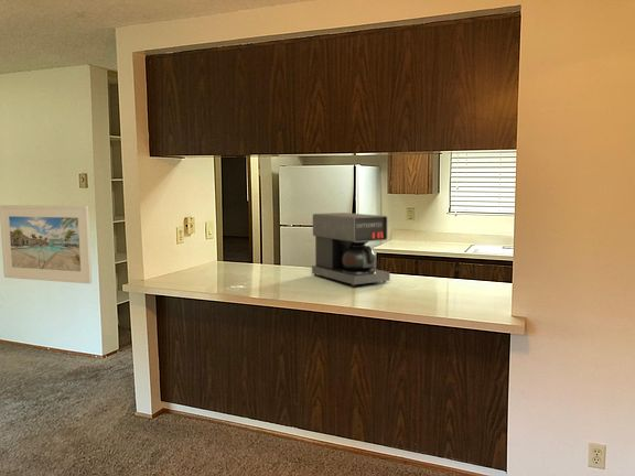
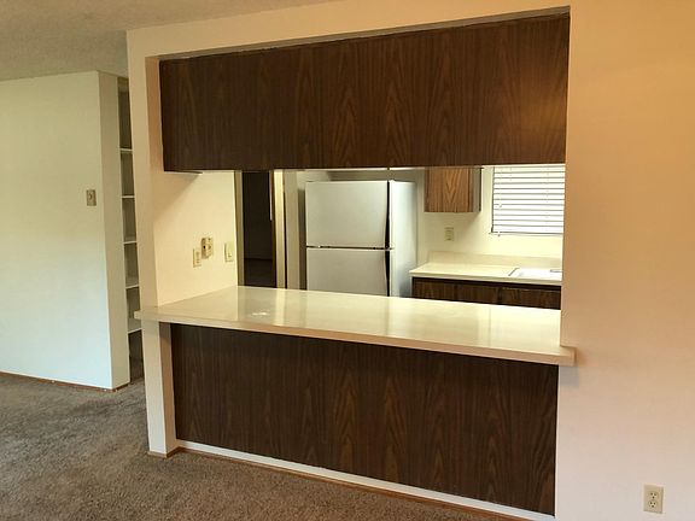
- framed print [0,204,93,284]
- coffee maker [311,212,391,288]
